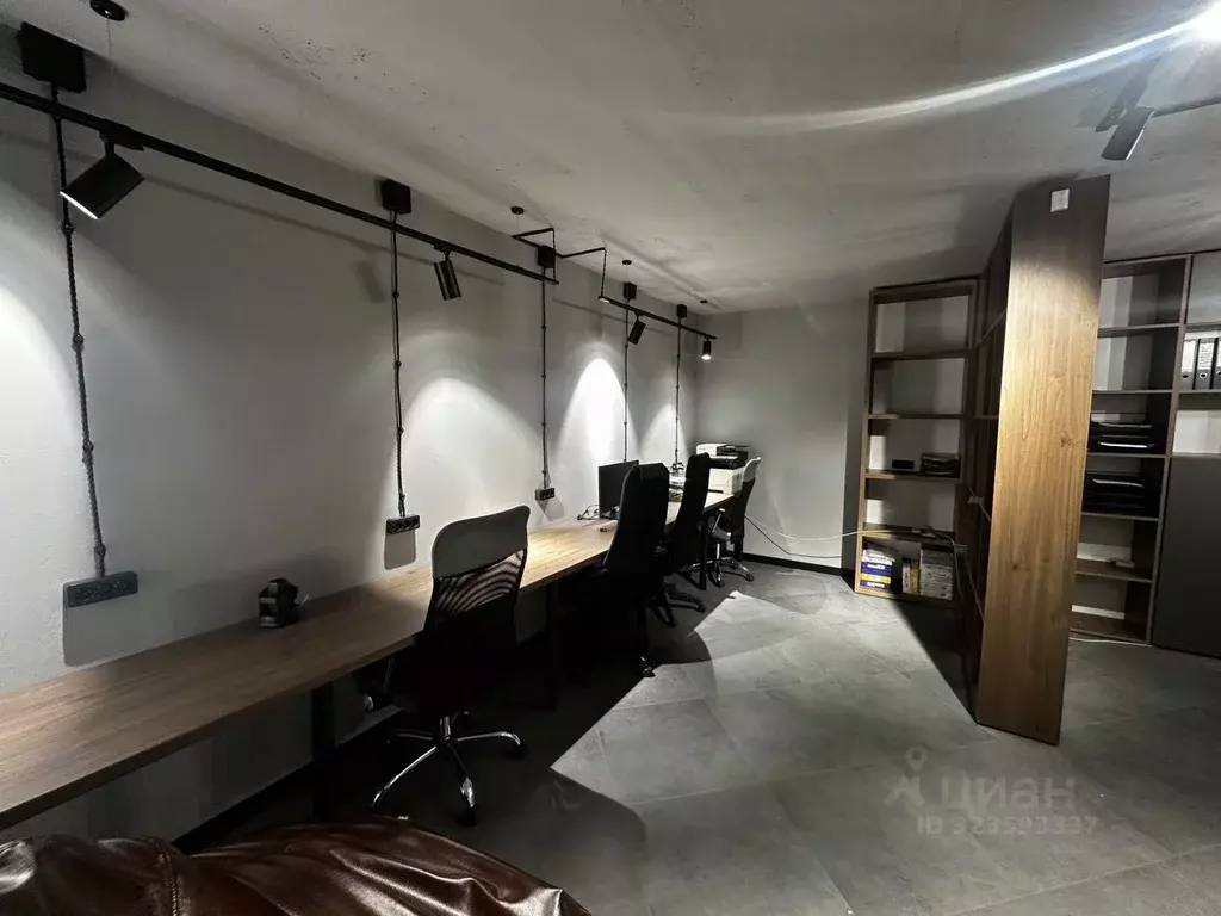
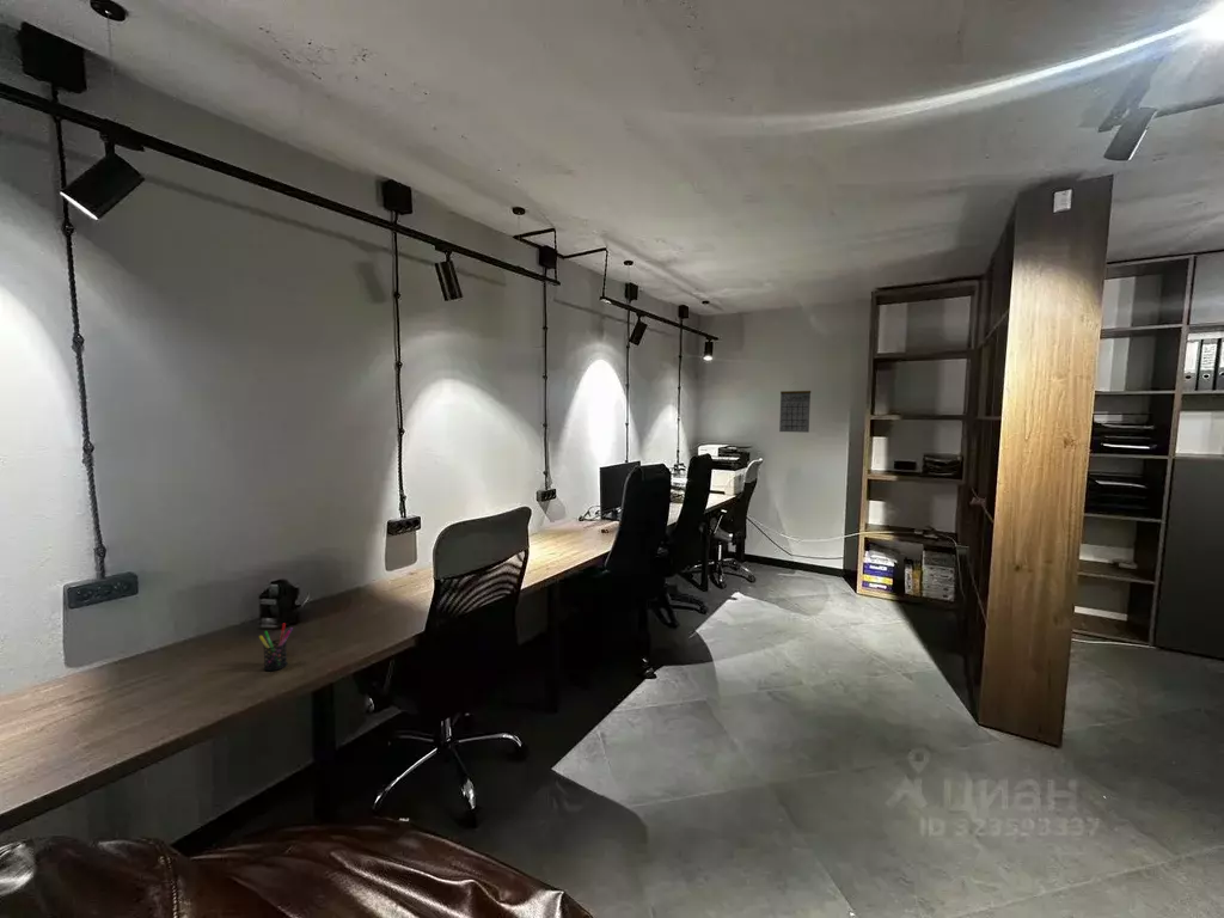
+ pen holder [258,623,294,672]
+ calendar [778,380,812,434]
